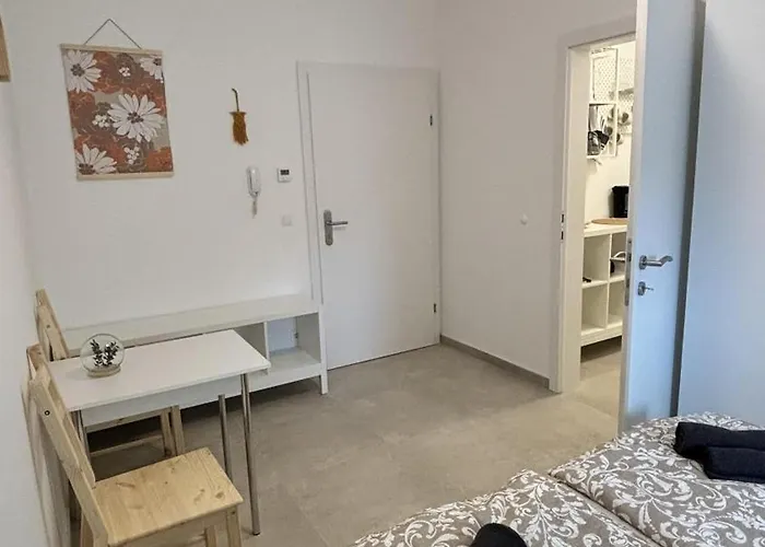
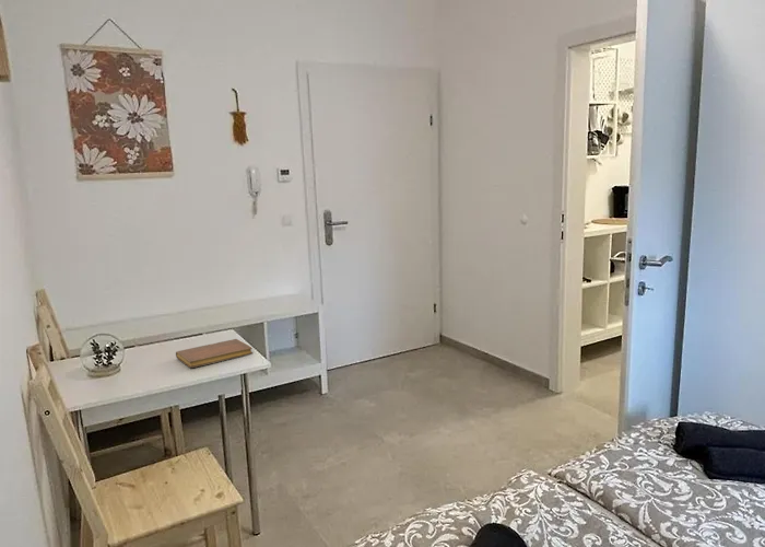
+ notebook [175,338,254,369]
